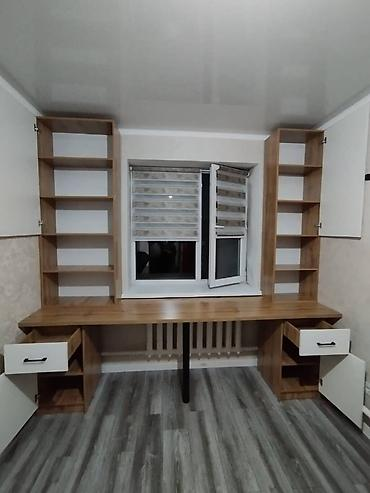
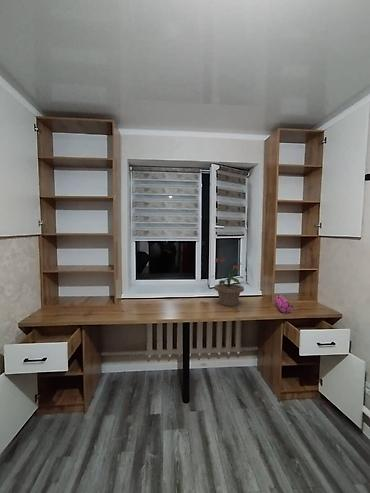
+ potted plant [211,257,245,307]
+ pencil case [273,294,294,314]
